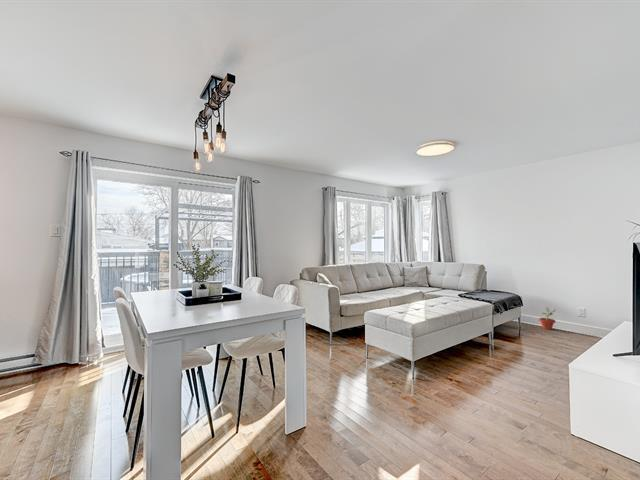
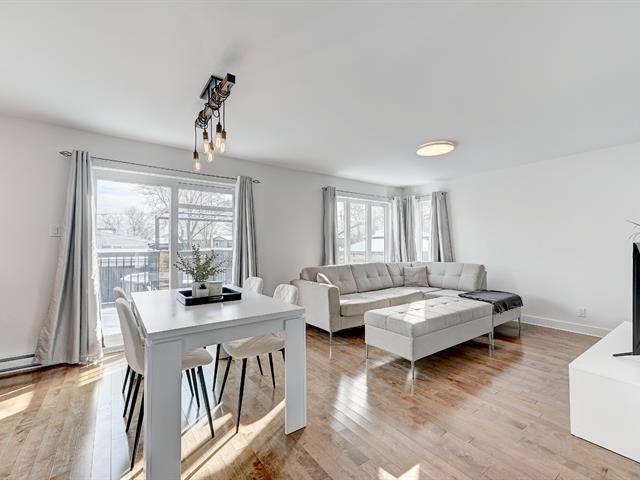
- potted plant [538,307,557,331]
